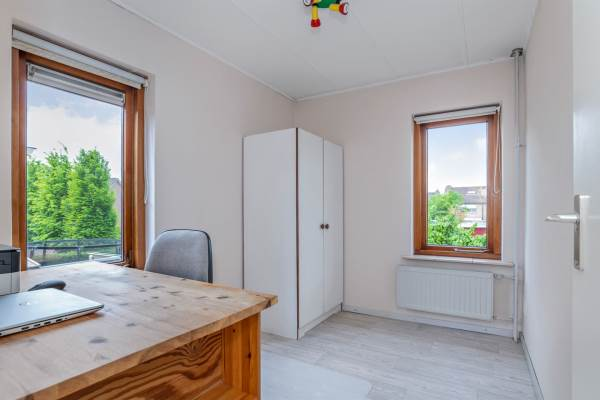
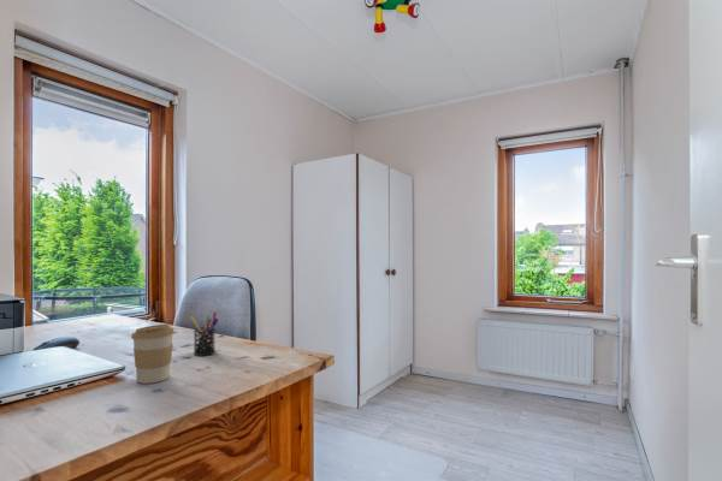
+ pen holder [189,310,219,357]
+ coffee cup [130,323,176,385]
